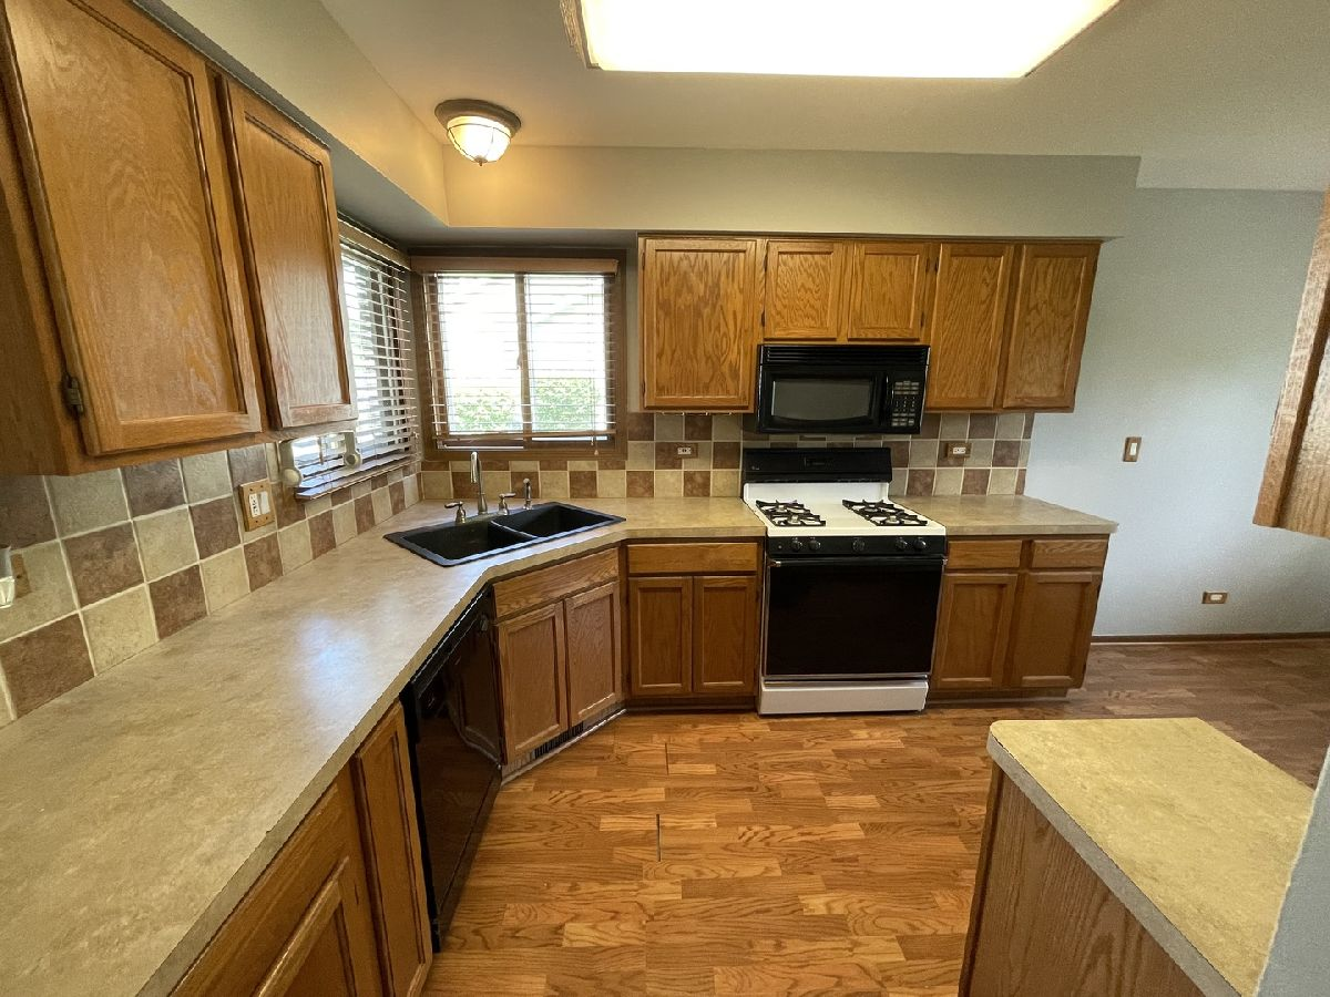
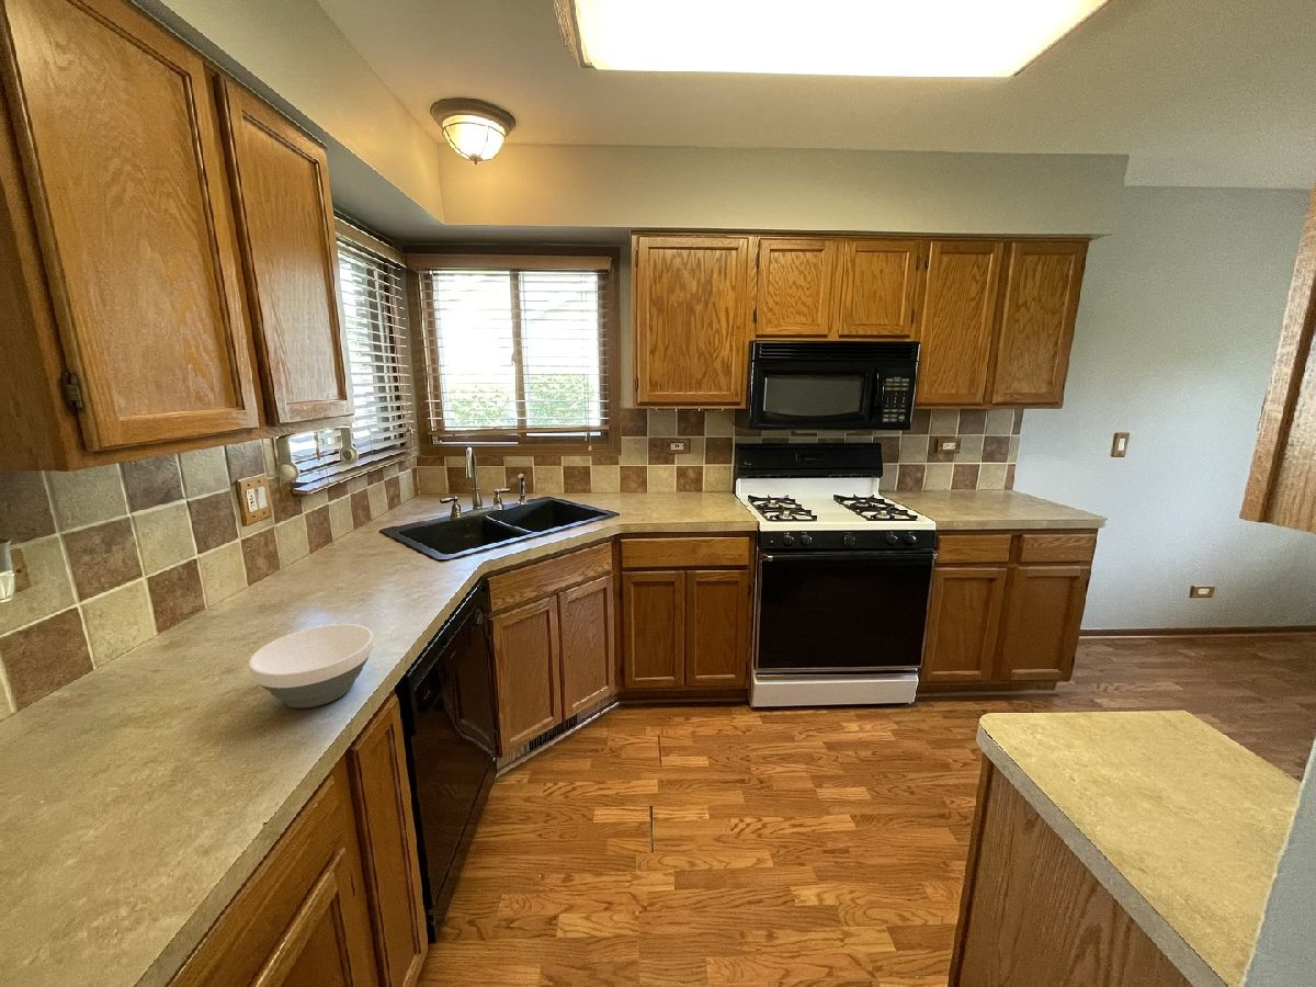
+ bowl [248,623,374,710]
